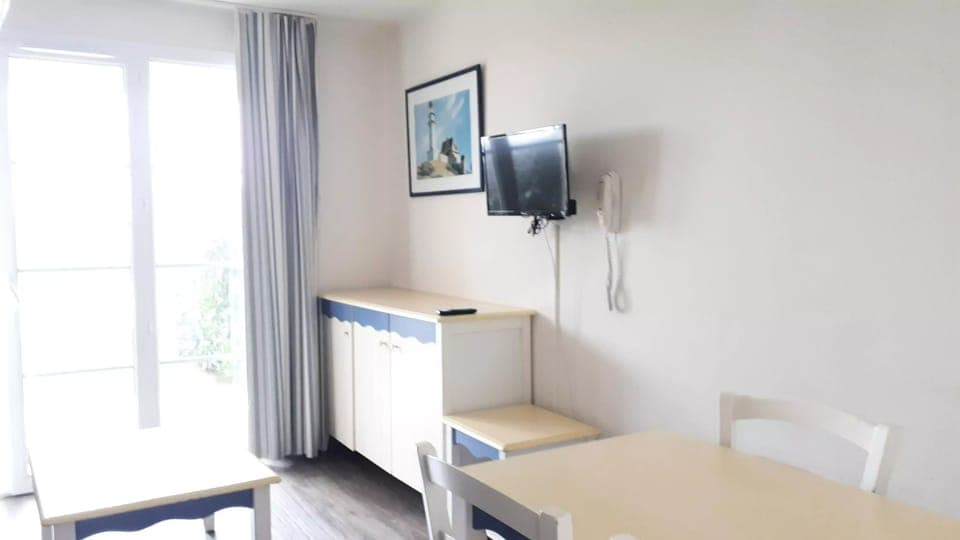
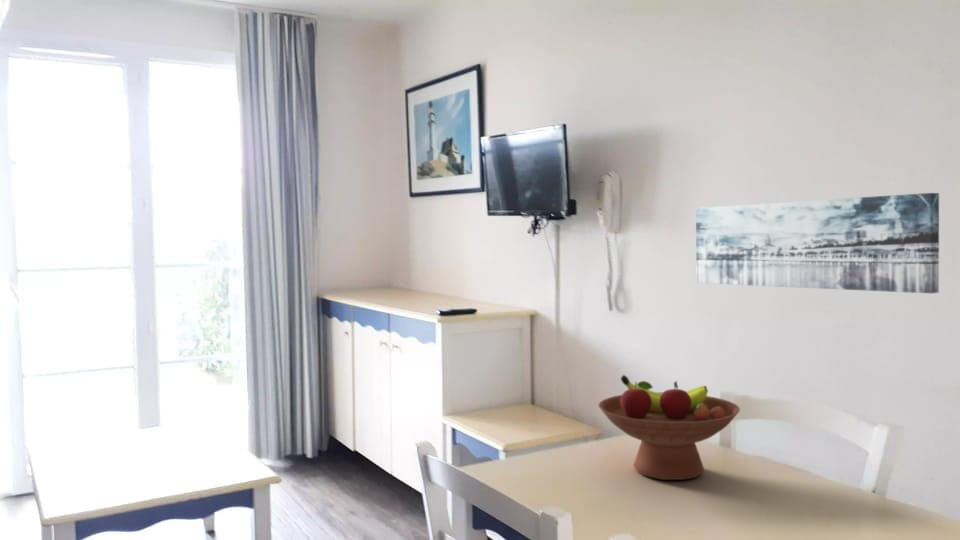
+ fruit bowl [598,374,741,481]
+ wall art [695,192,940,294]
